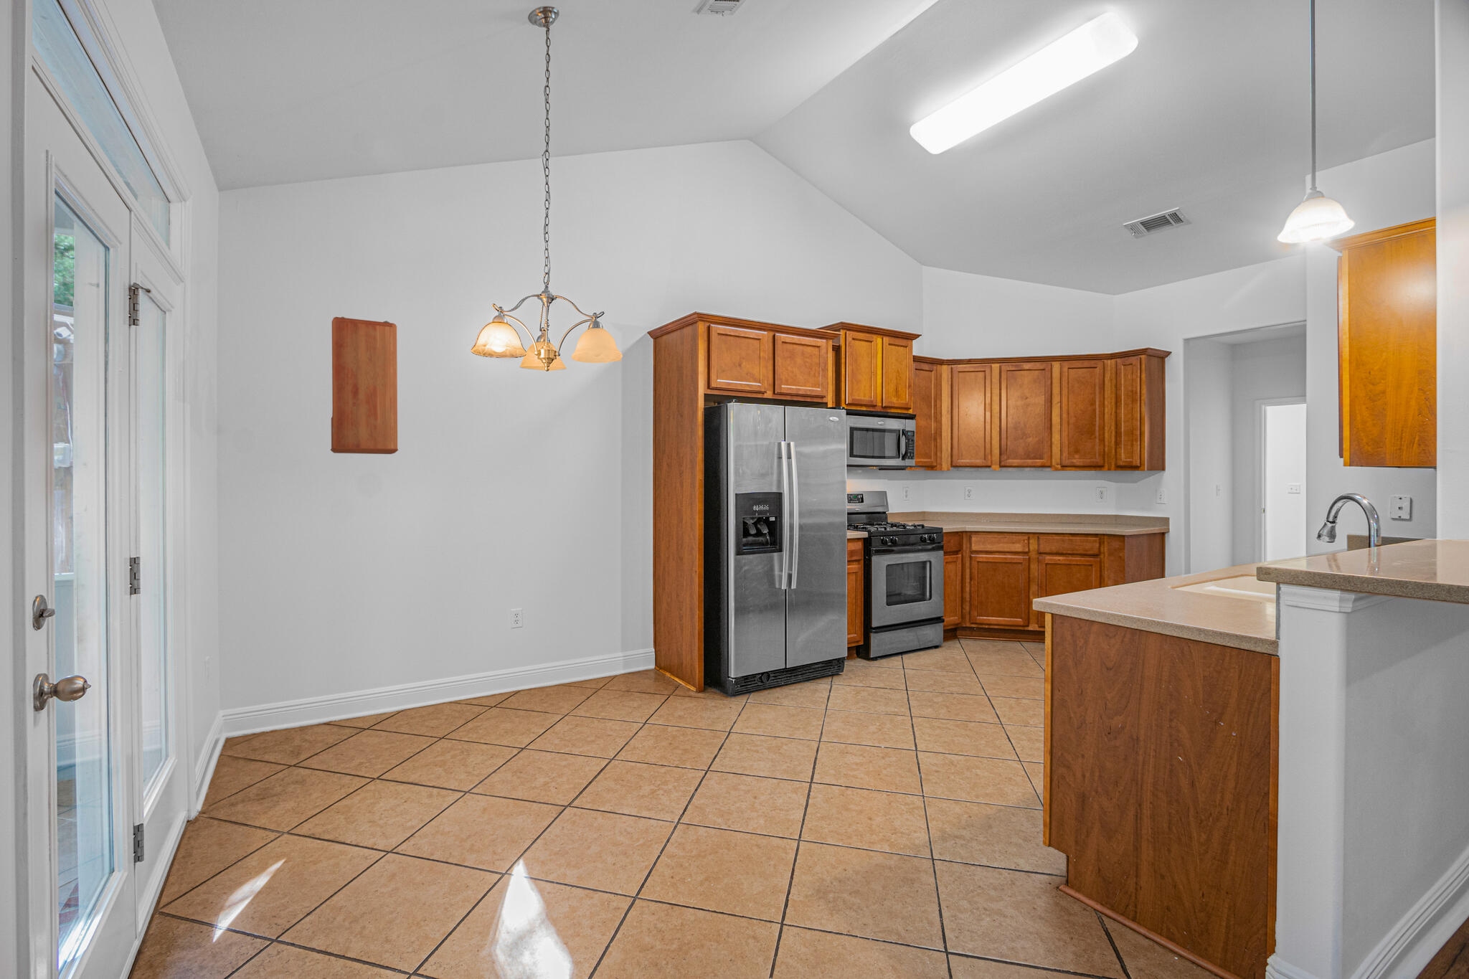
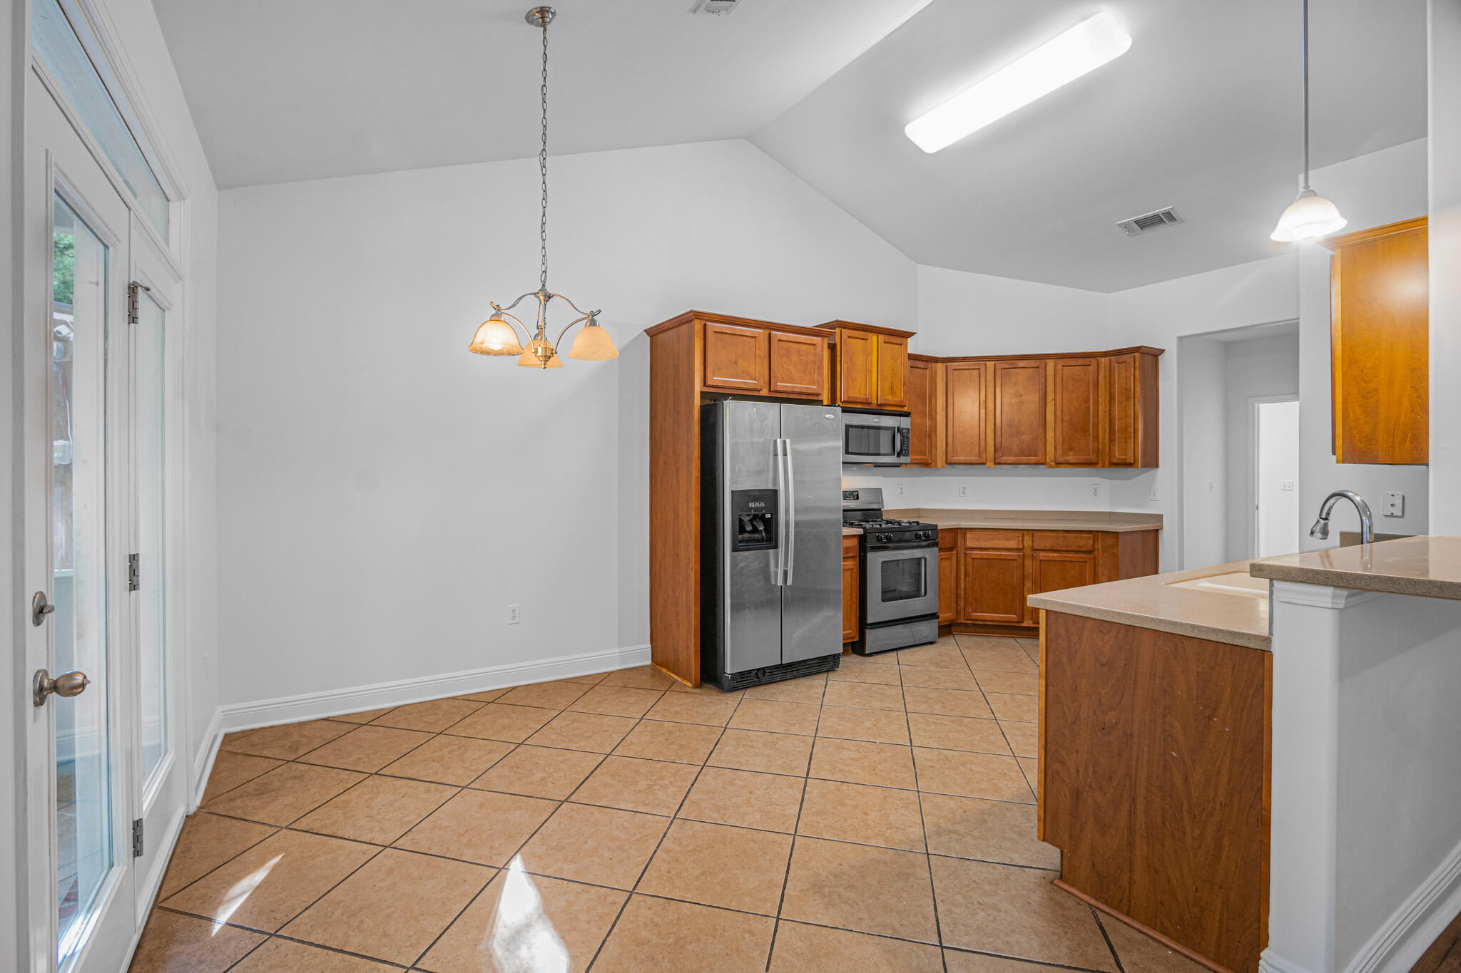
- time clock [330,316,399,455]
